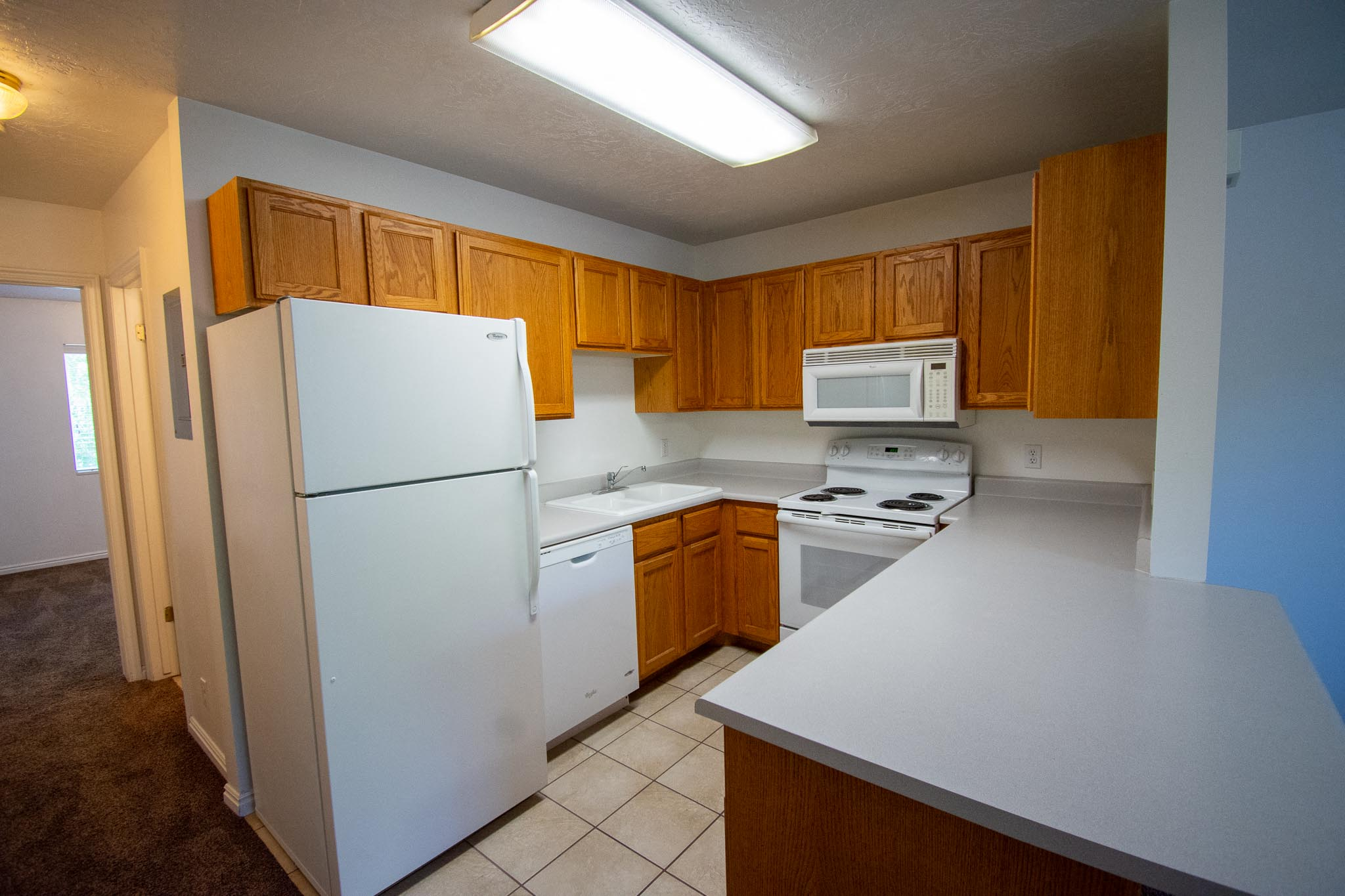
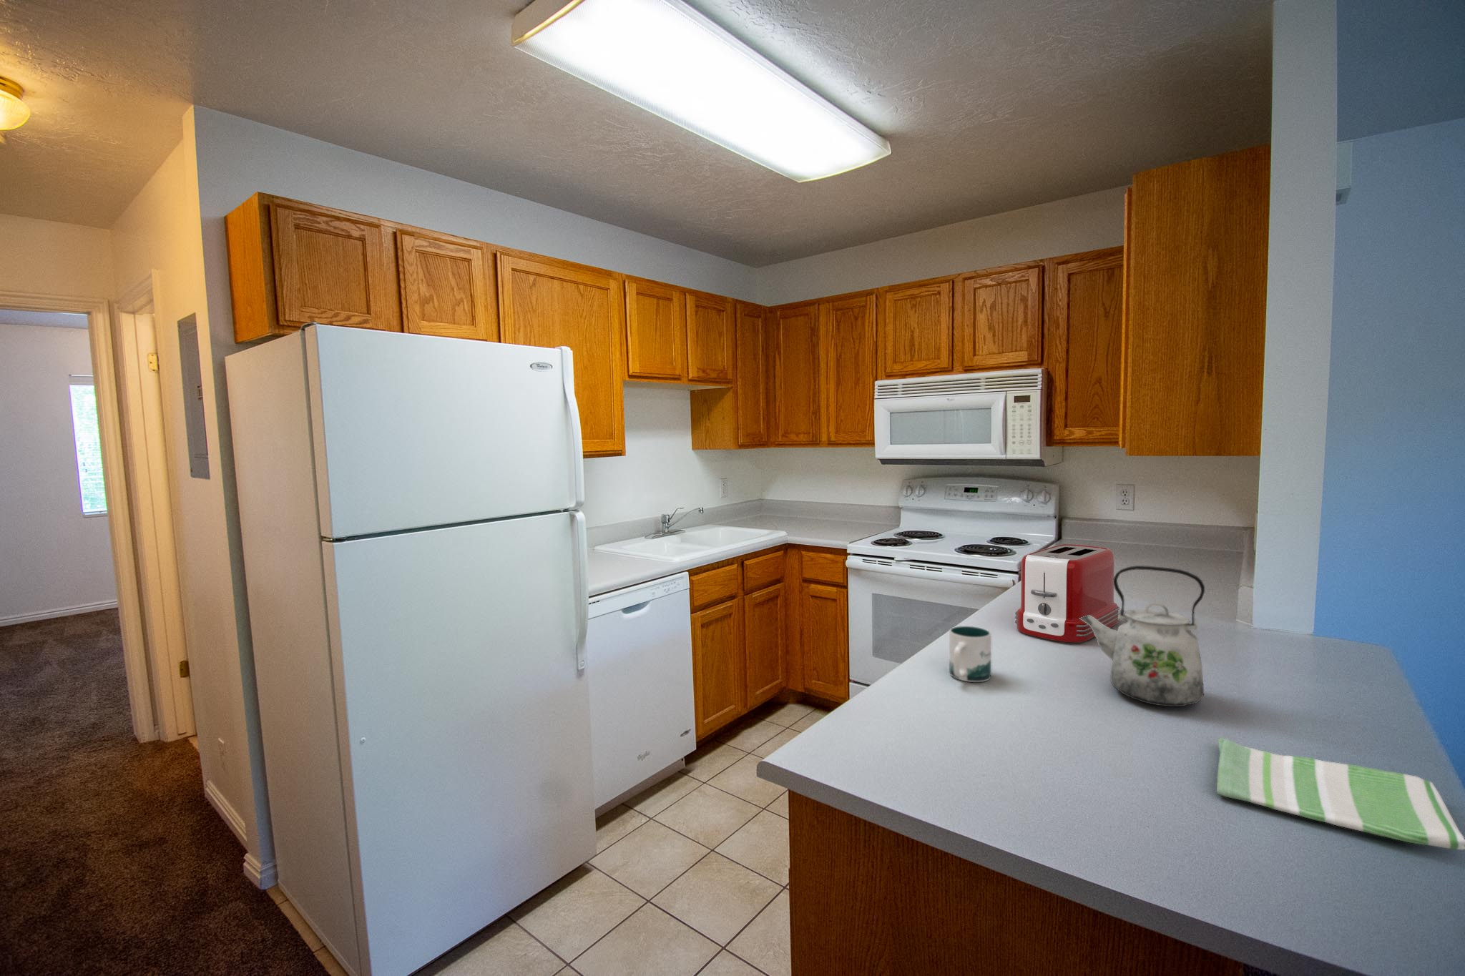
+ toaster [1014,544,1121,643]
+ kettle [1079,565,1206,707]
+ mug [949,625,992,683]
+ dish towel [1216,737,1465,850]
